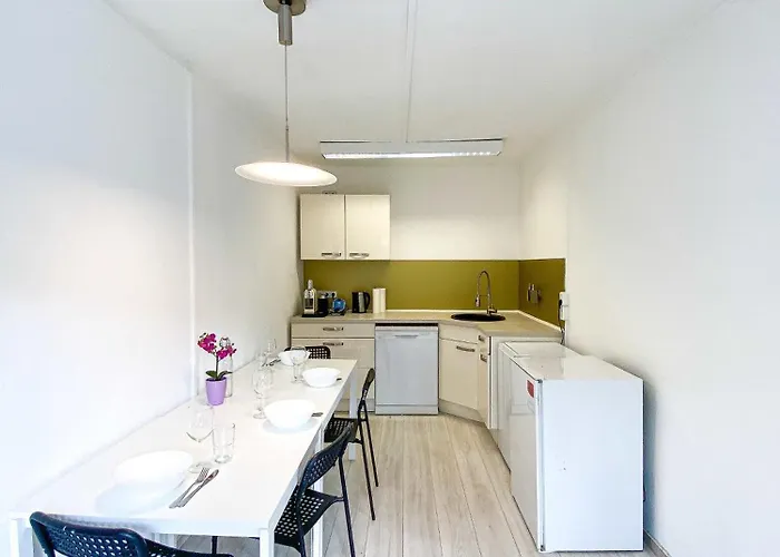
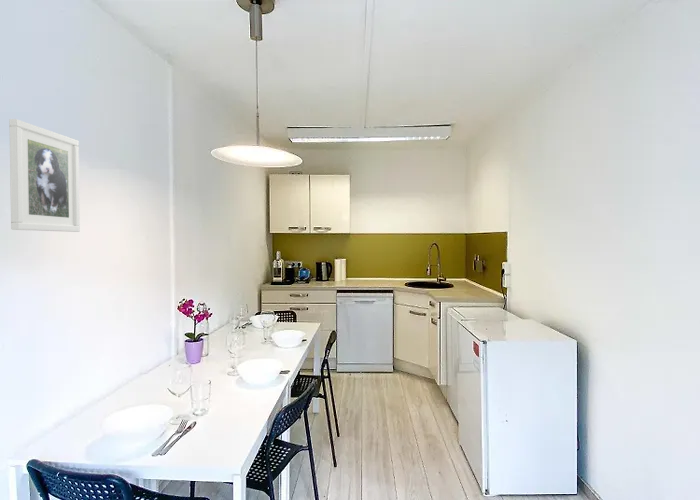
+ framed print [8,118,81,233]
